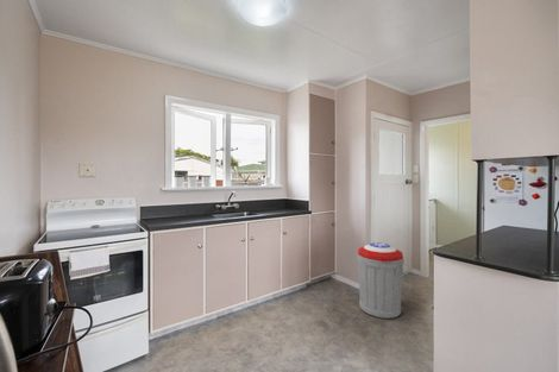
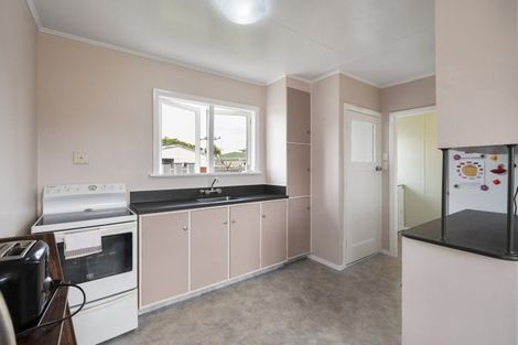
- trash can [356,241,406,320]
